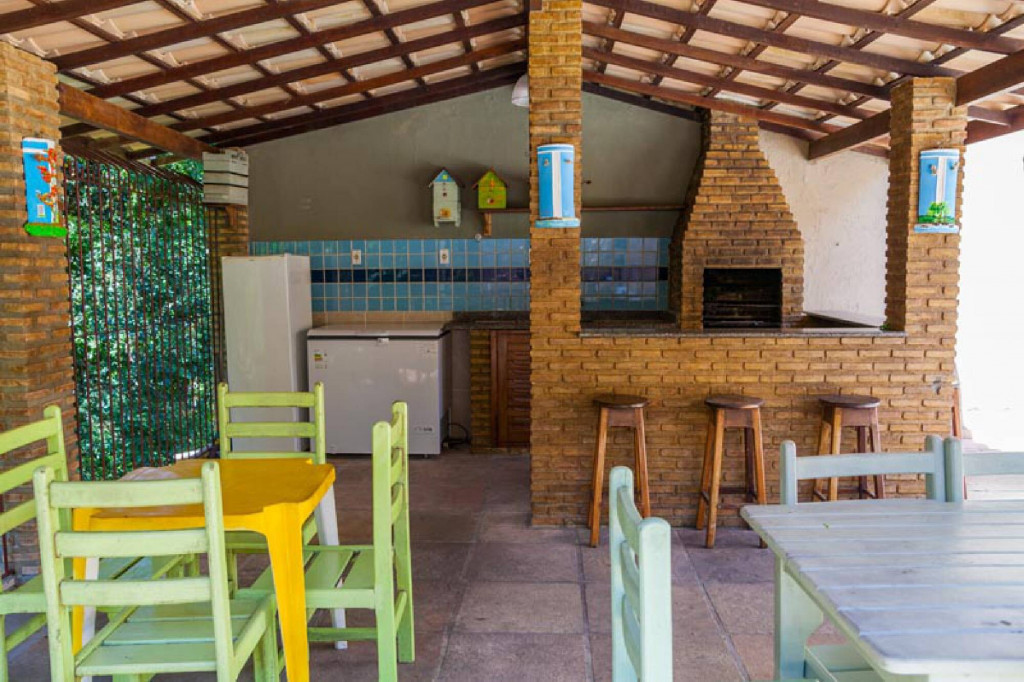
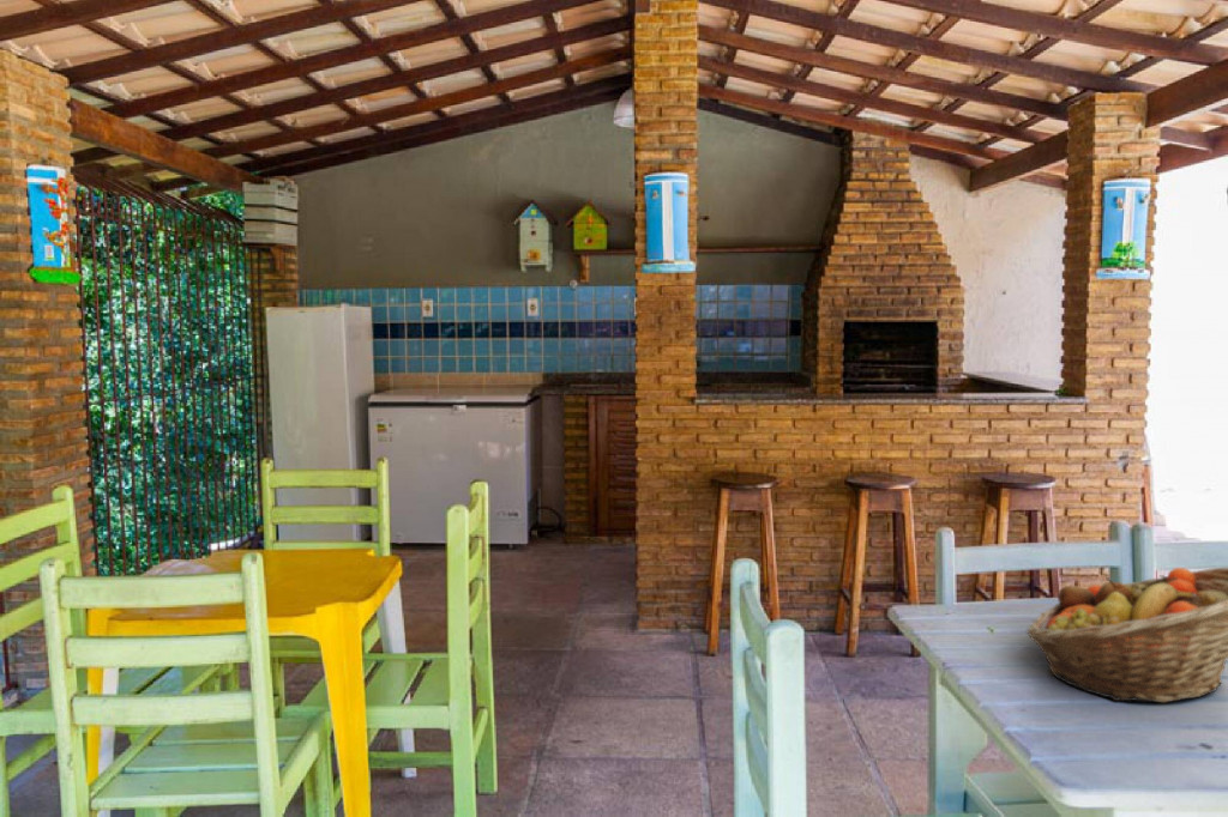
+ fruit basket [1025,567,1228,703]
